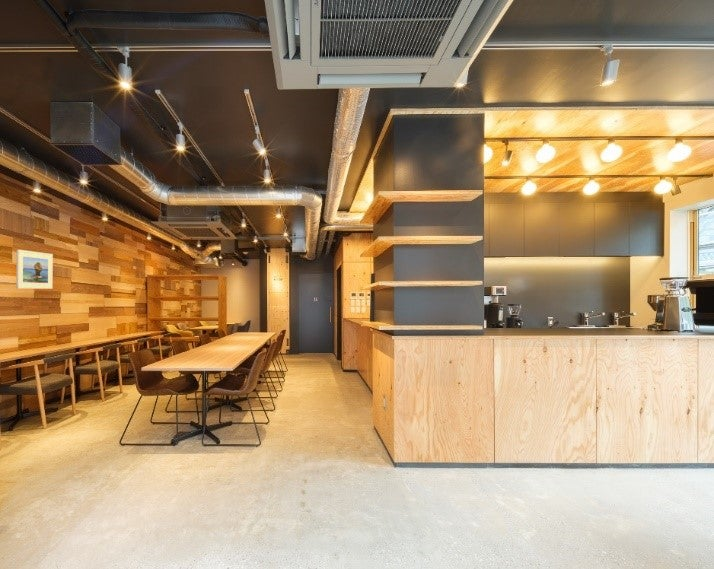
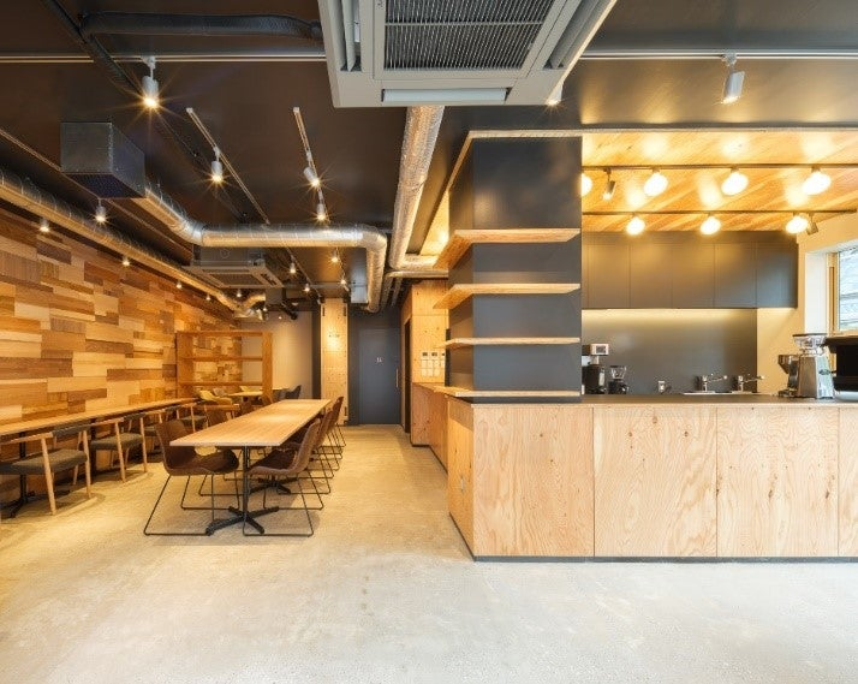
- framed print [15,249,54,290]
